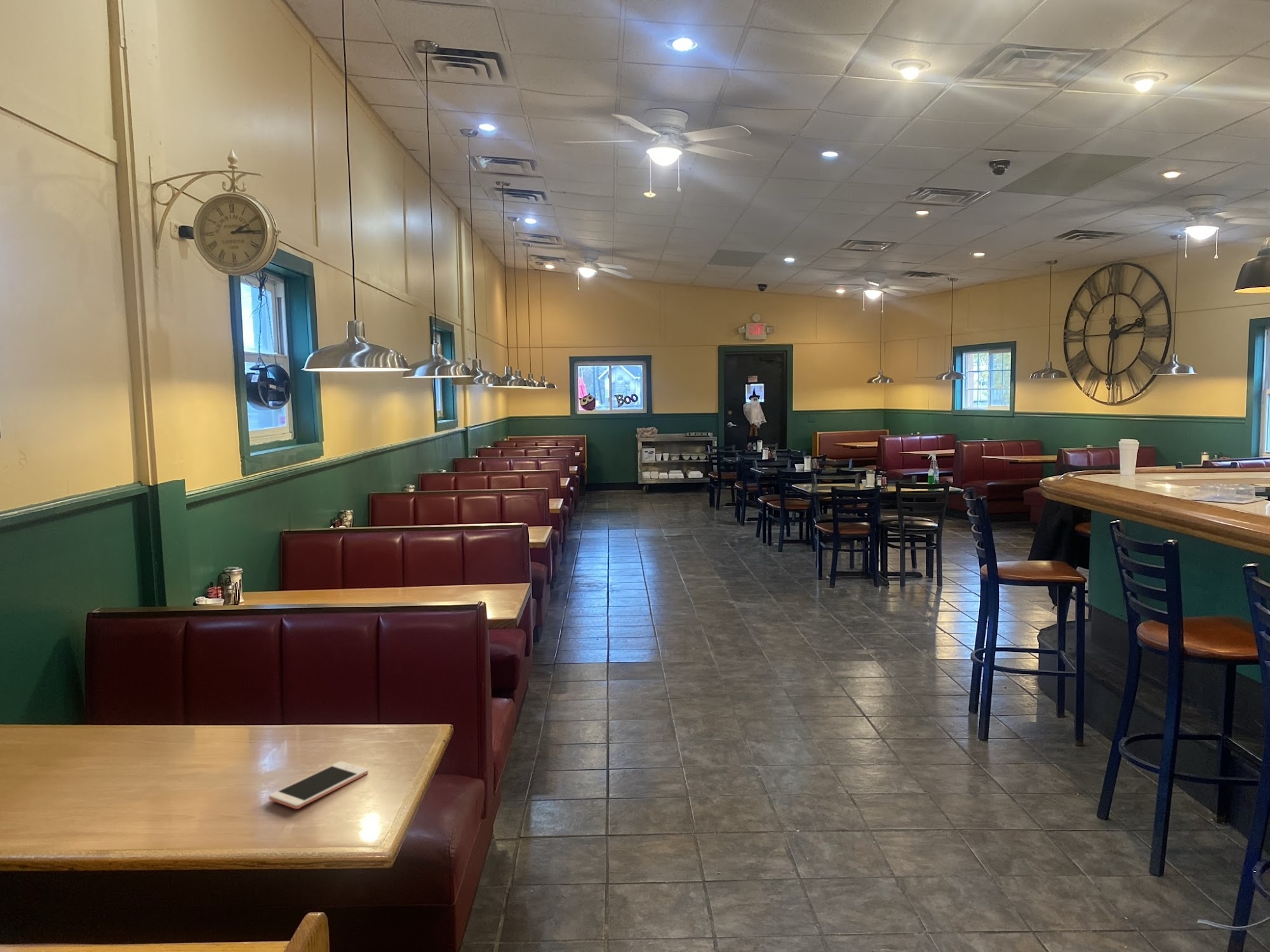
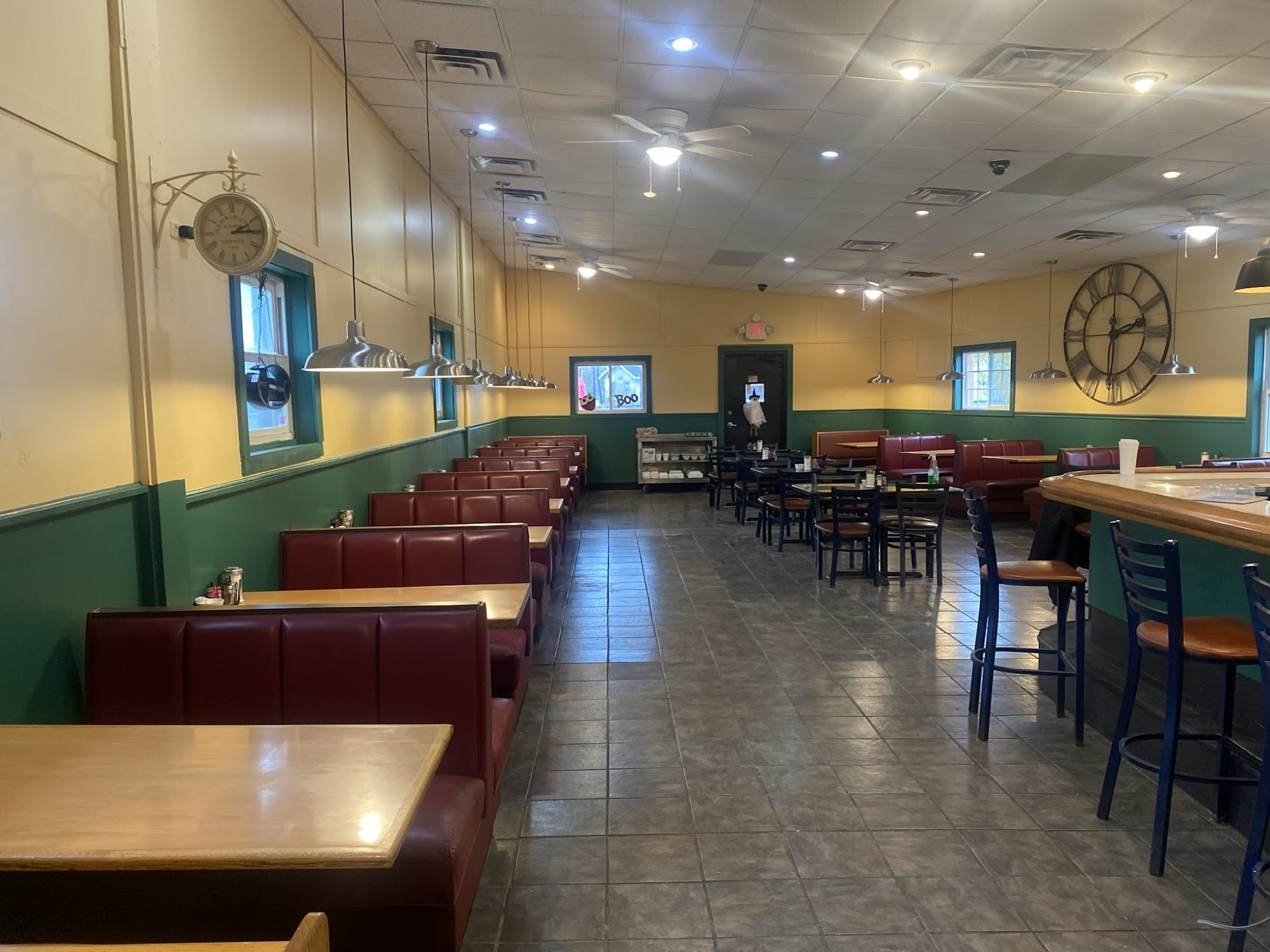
- cell phone [269,761,369,810]
